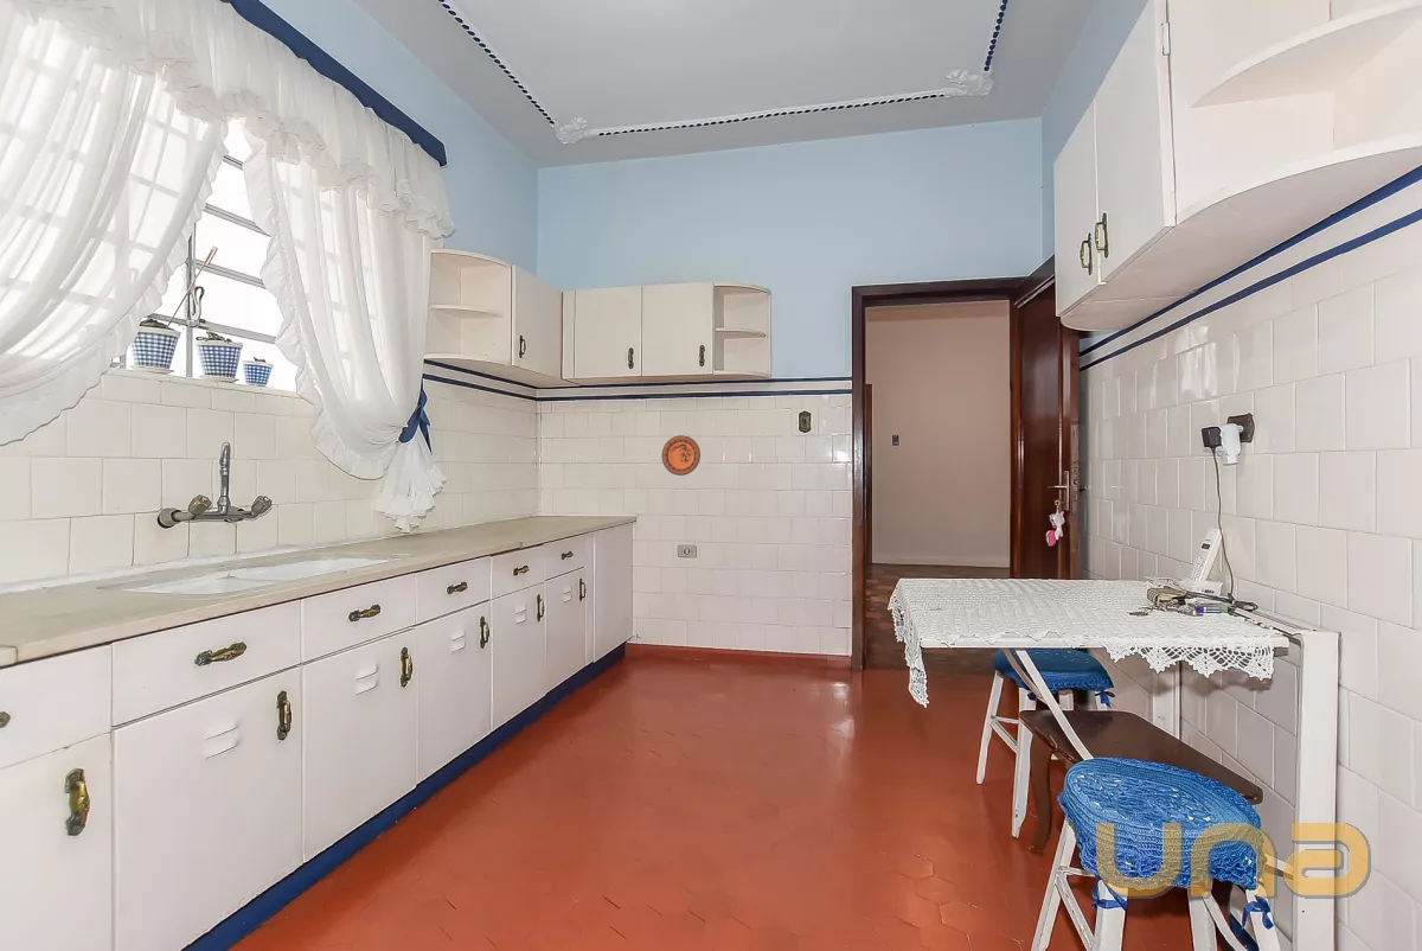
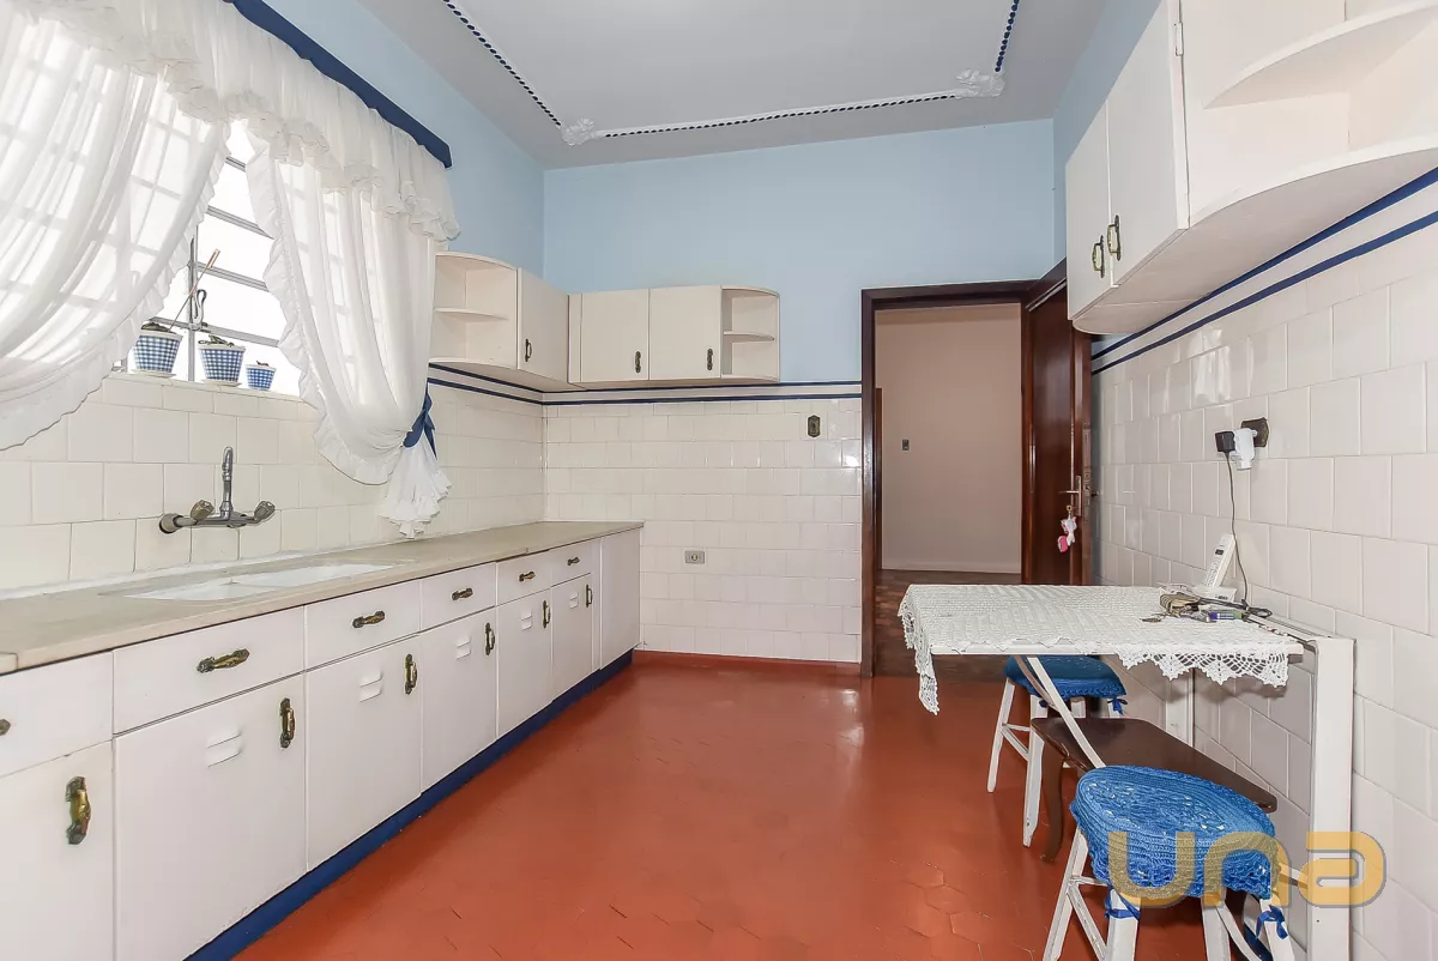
- decorative plate [661,434,702,477]
